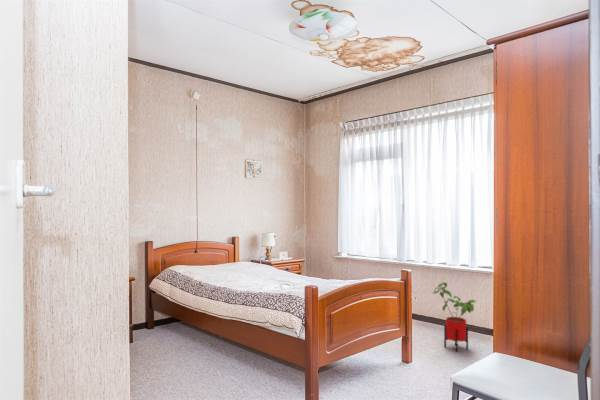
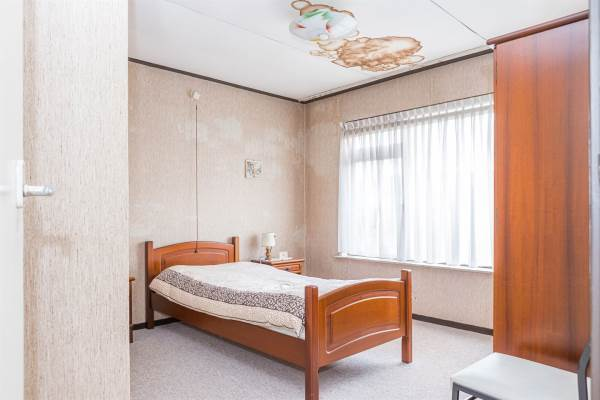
- house plant [431,281,477,353]
